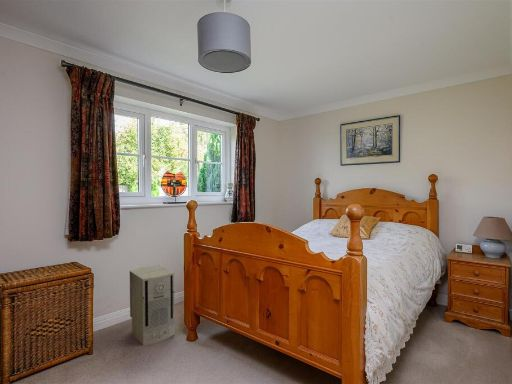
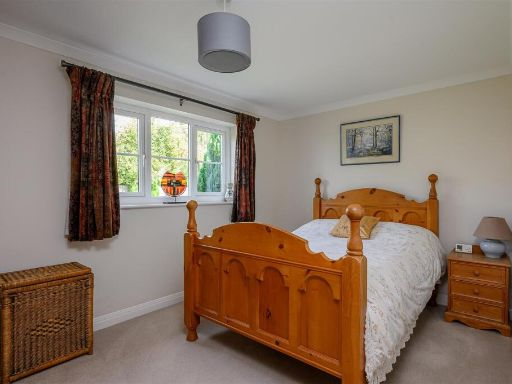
- air purifier [129,264,176,346]
